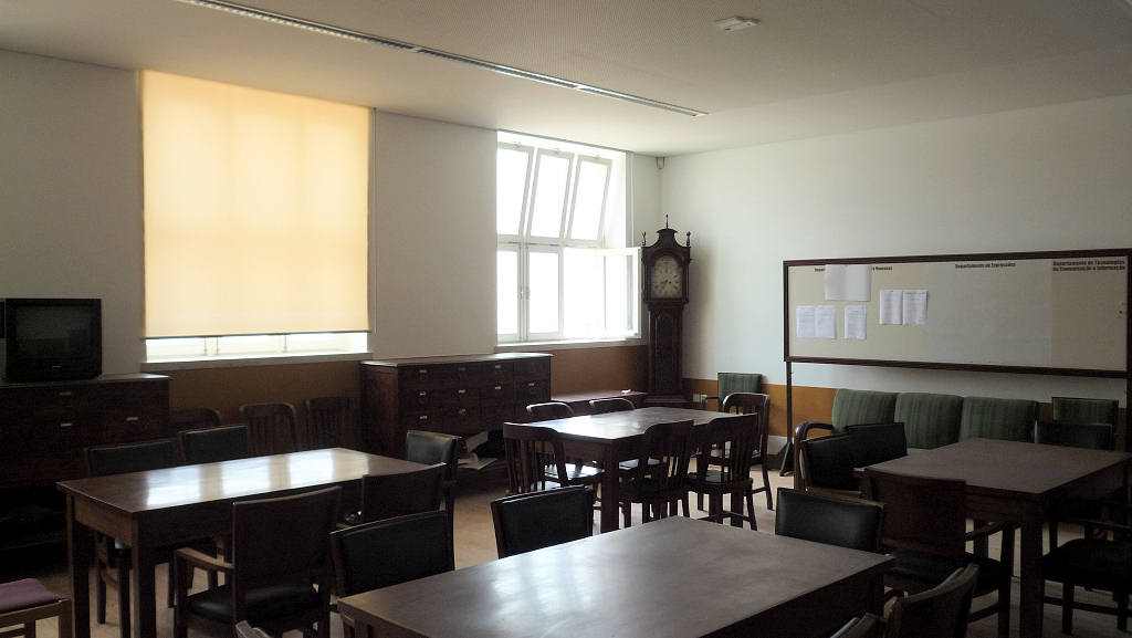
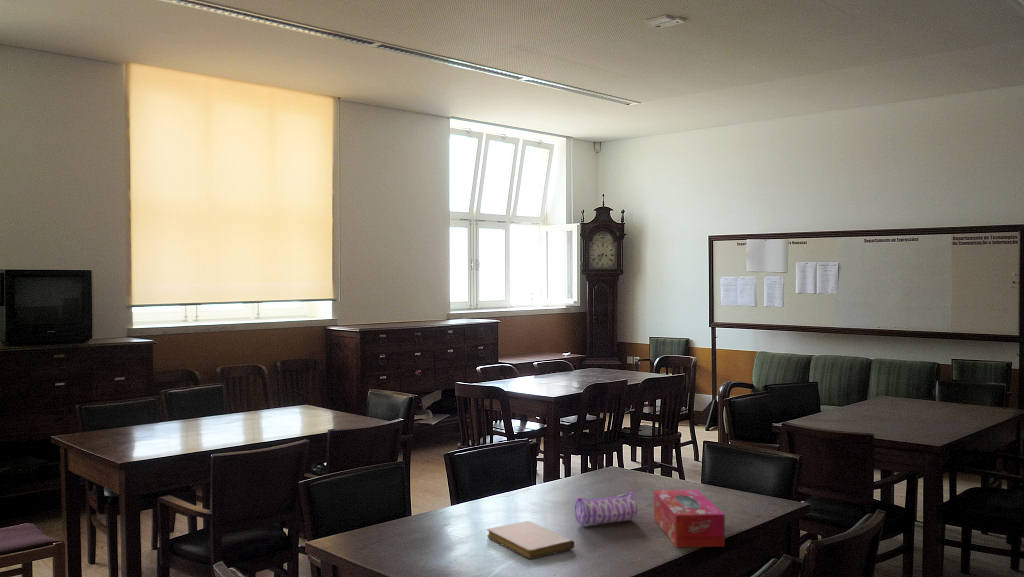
+ tissue box [653,489,726,549]
+ notebook [486,520,575,560]
+ pencil case [574,491,638,526]
